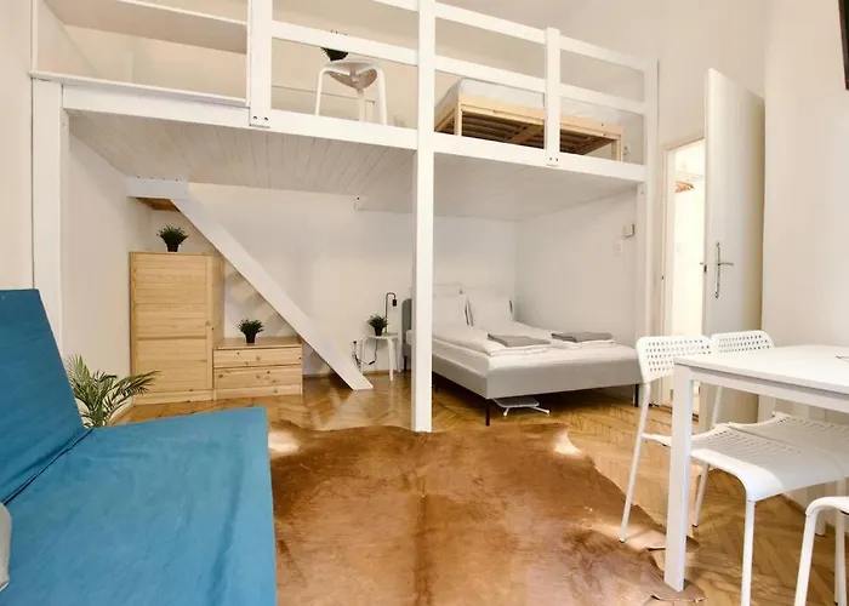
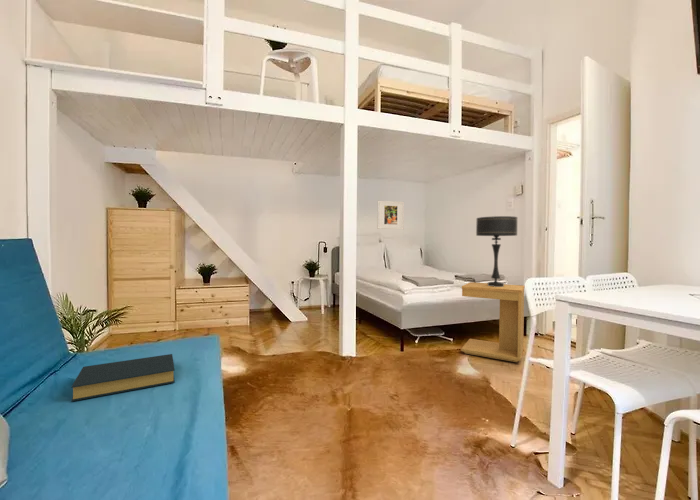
+ side table [460,281,525,363]
+ hardback book [70,353,176,402]
+ table lamp [475,215,518,287]
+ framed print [376,200,405,230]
